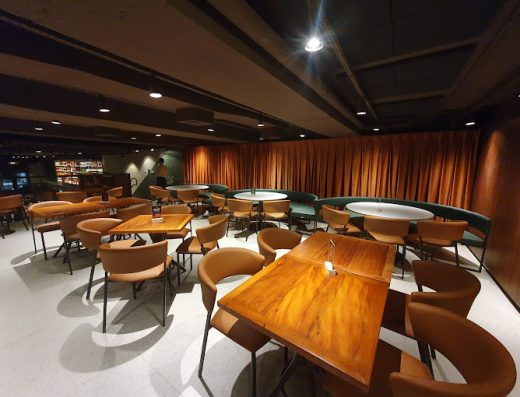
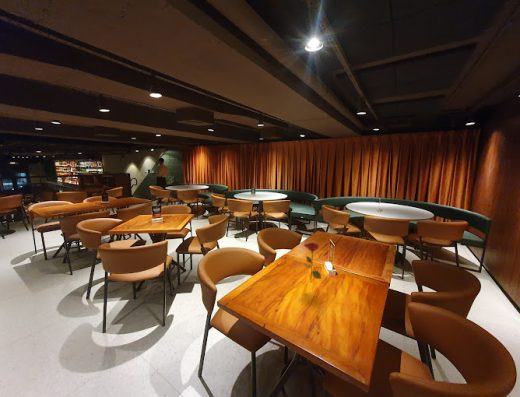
+ flower [302,241,323,282]
